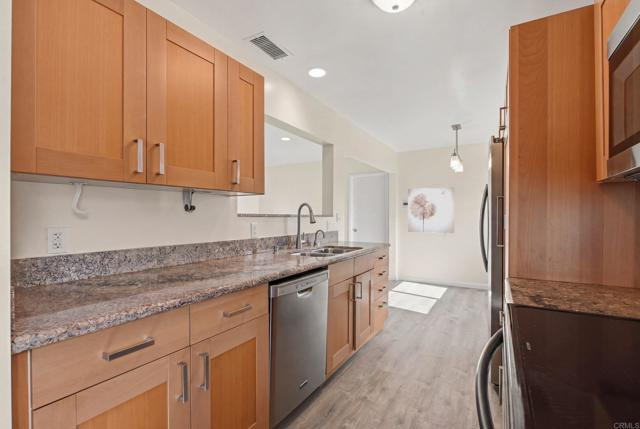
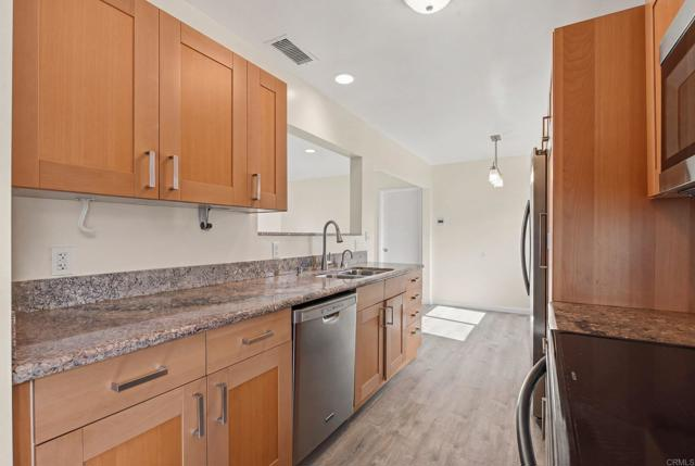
- wall art [407,186,455,234]
